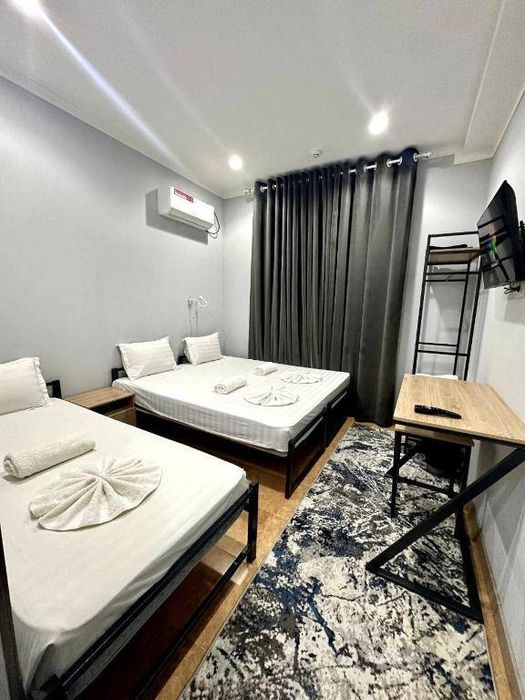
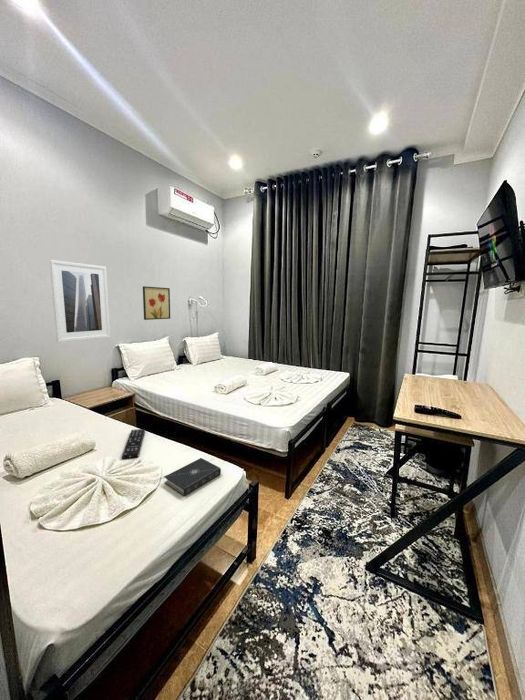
+ wall art [142,285,171,321]
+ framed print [49,259,111,343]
+ remote control [121,428,146,460]
+ book [164,457,222,497]
